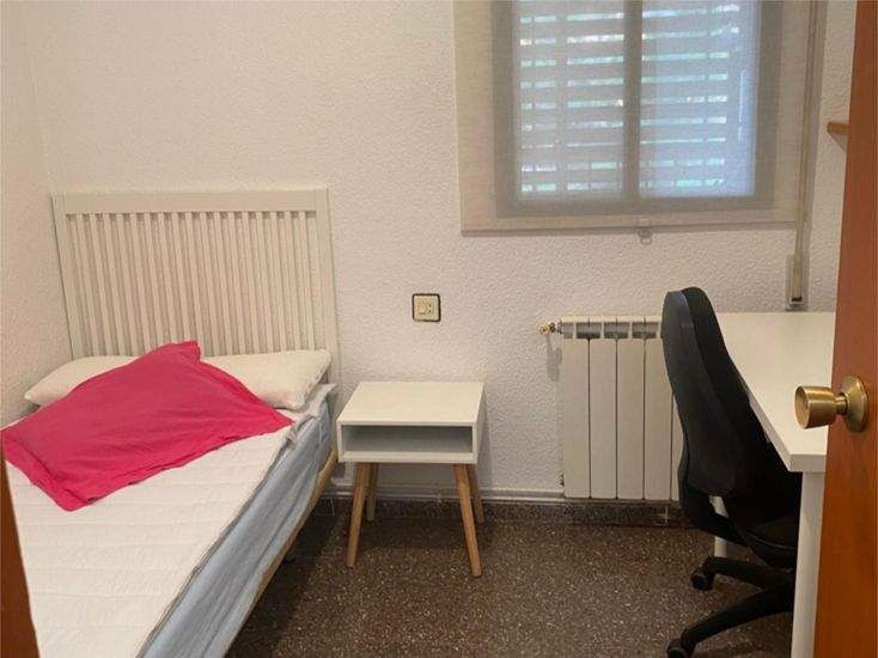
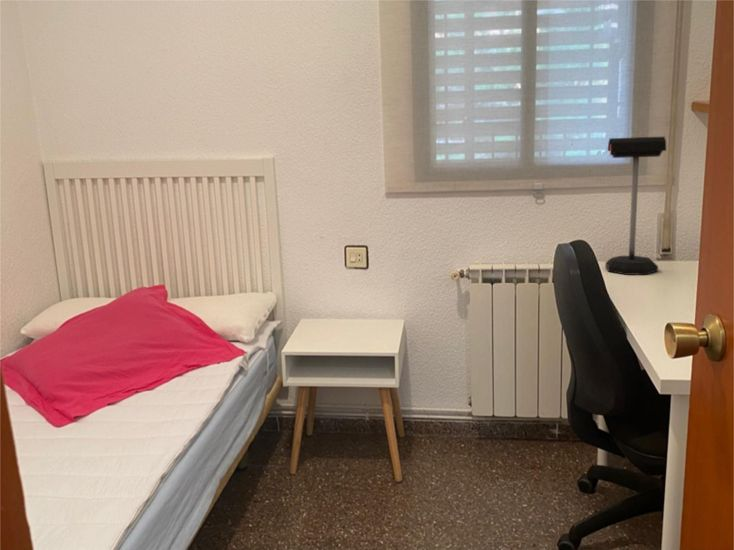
+ mailbox [604,136,667,276]
